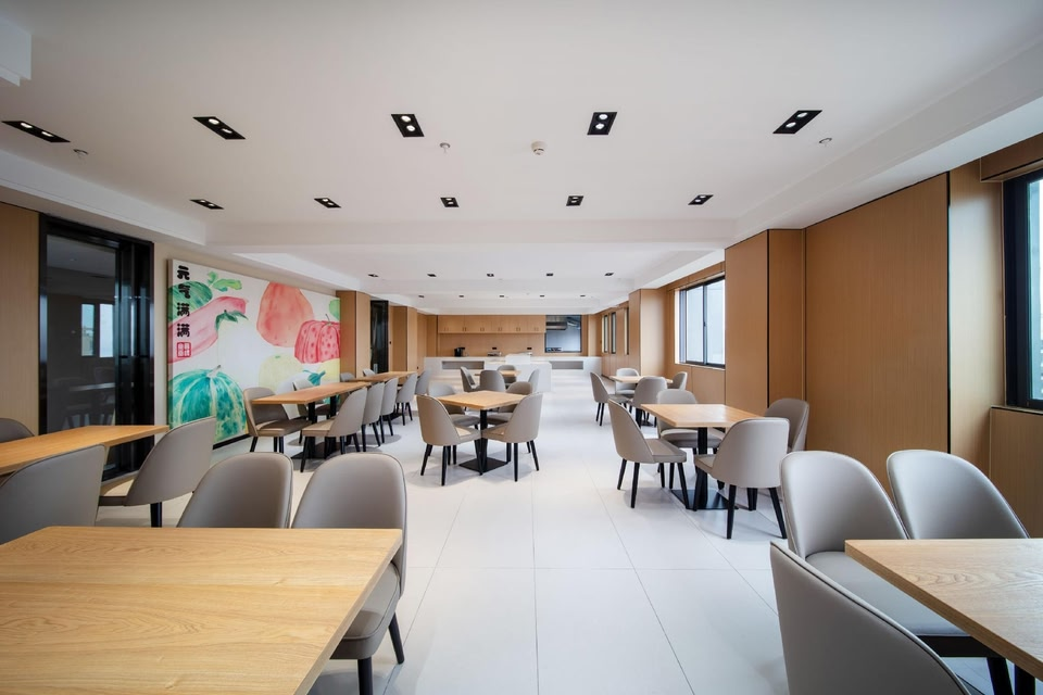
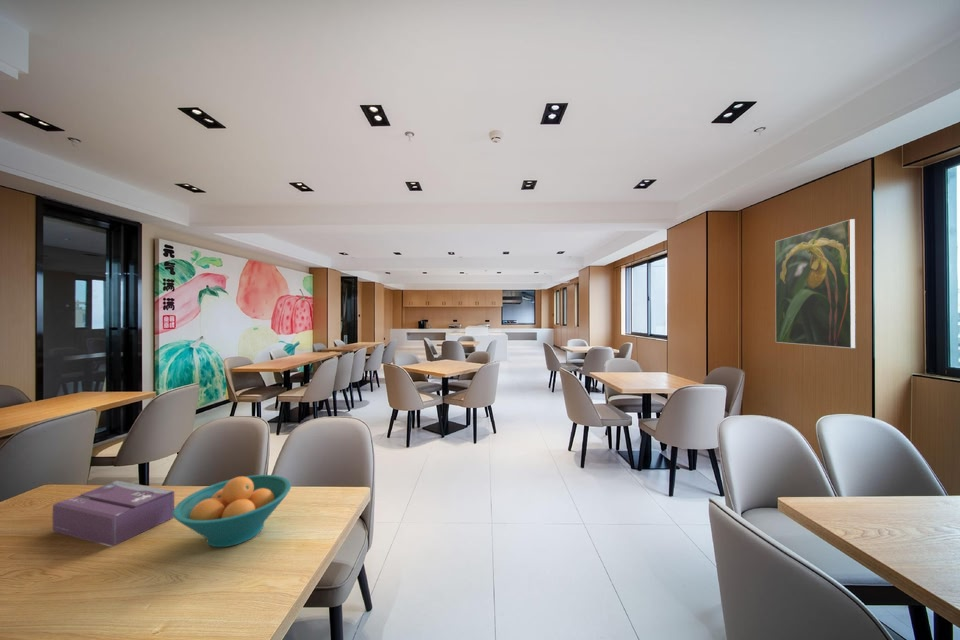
+ fruit bowl [173,474,292,548]
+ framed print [774,218,856,349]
+ tissue box [51,480,175,548]
